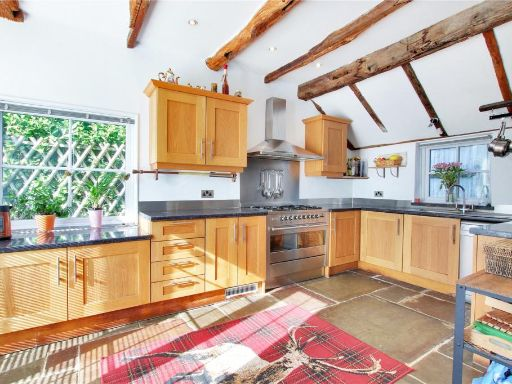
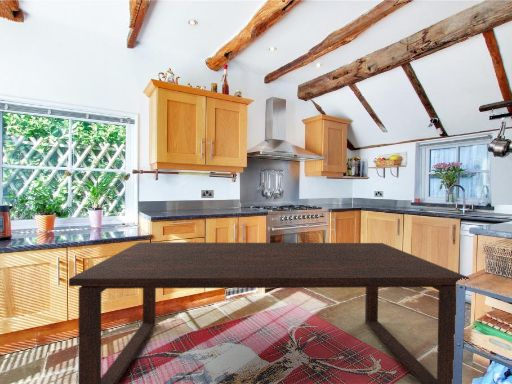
+ dining table [68,241,470,384]
